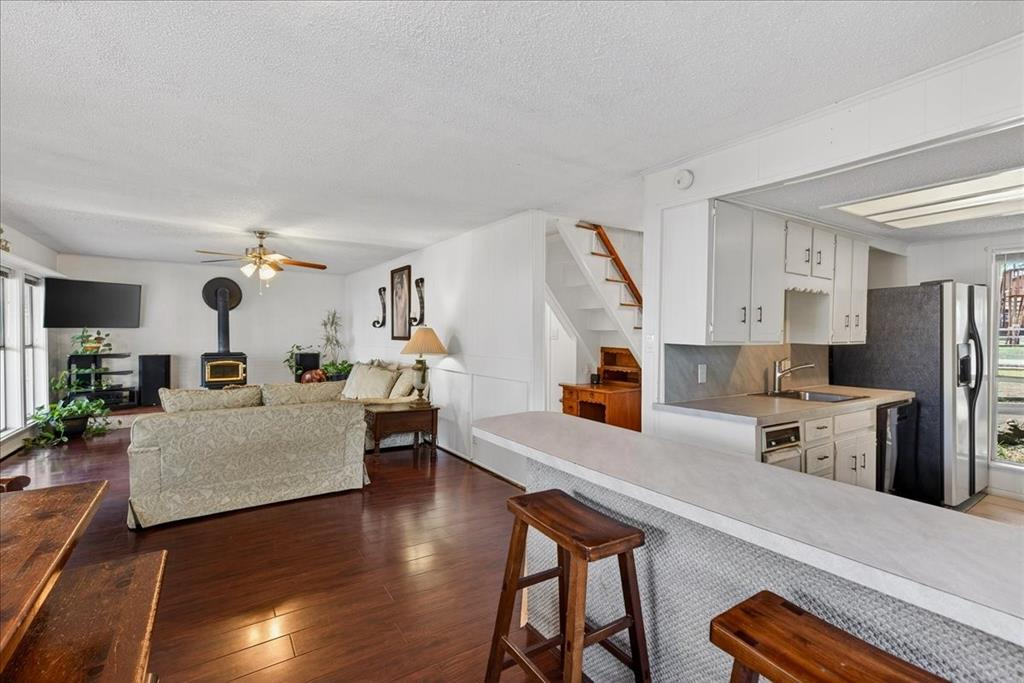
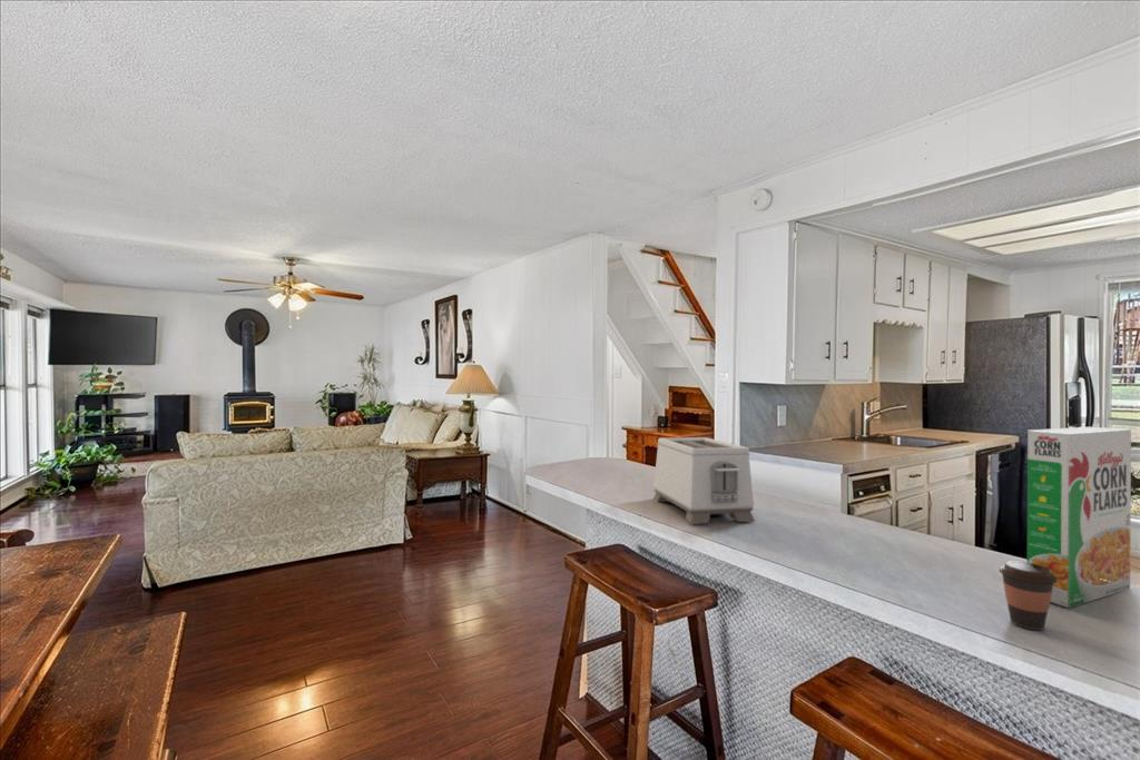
+ toaster [652,436,756,525]
+ cereal box [1026,426,1132,609]
+ coffee cup [998,560,1058,631]
